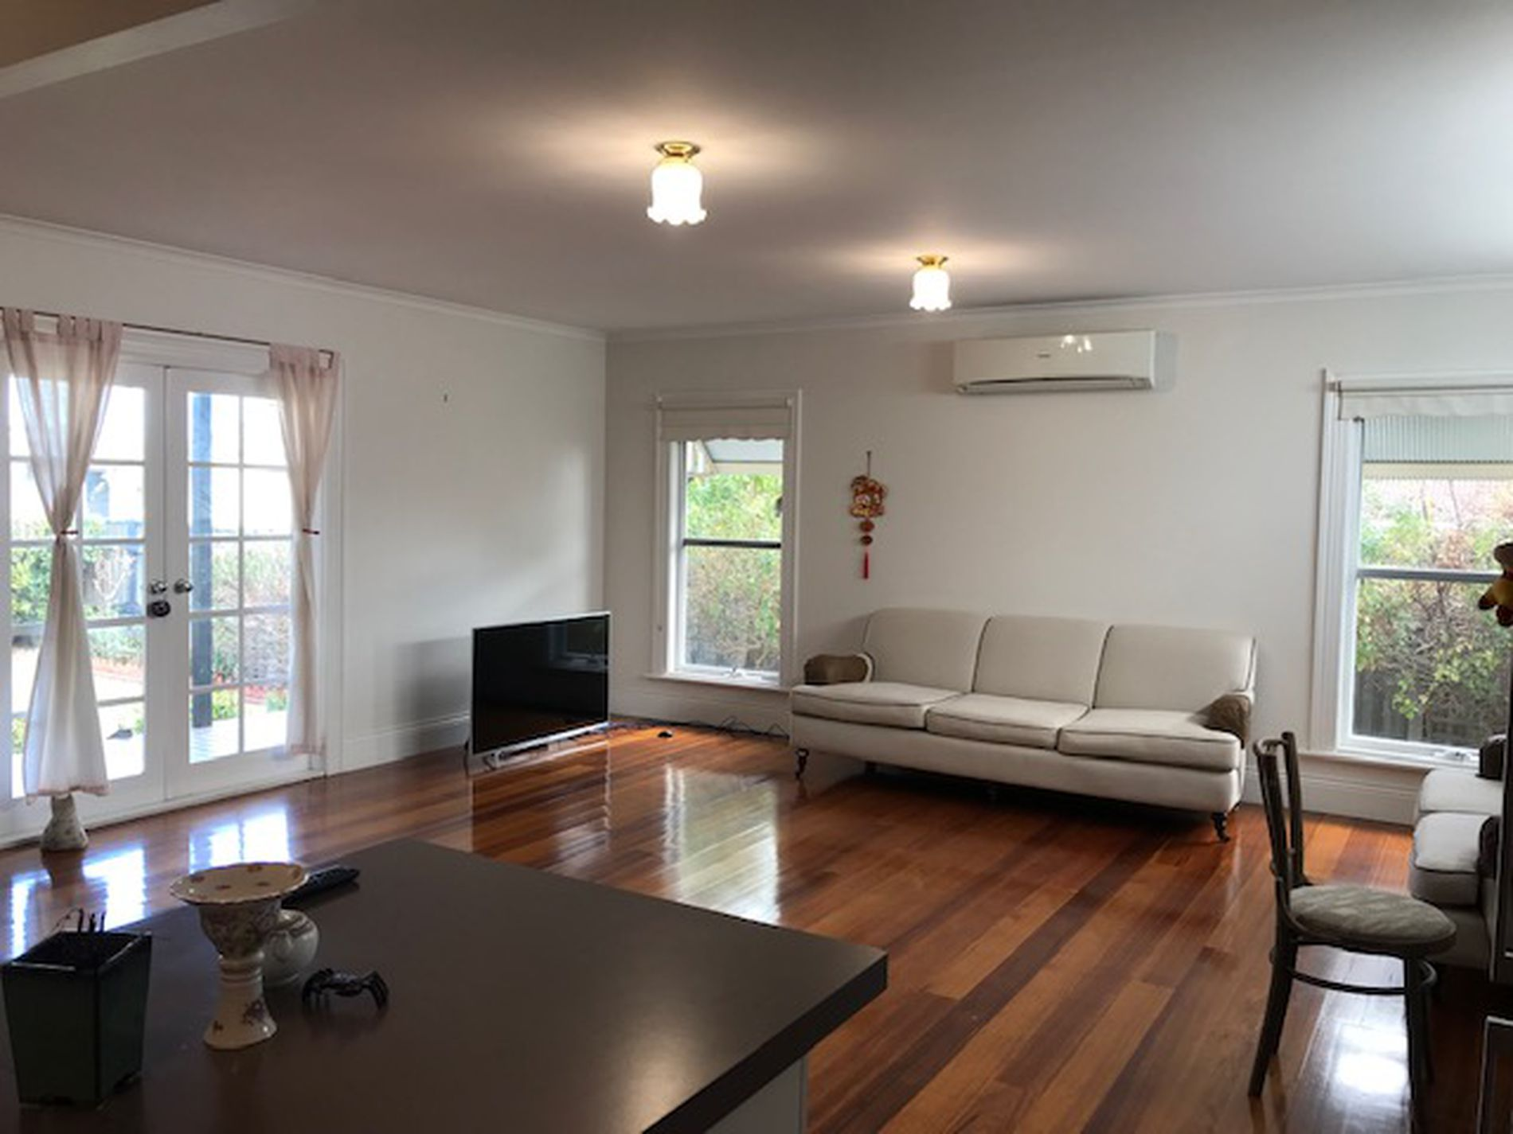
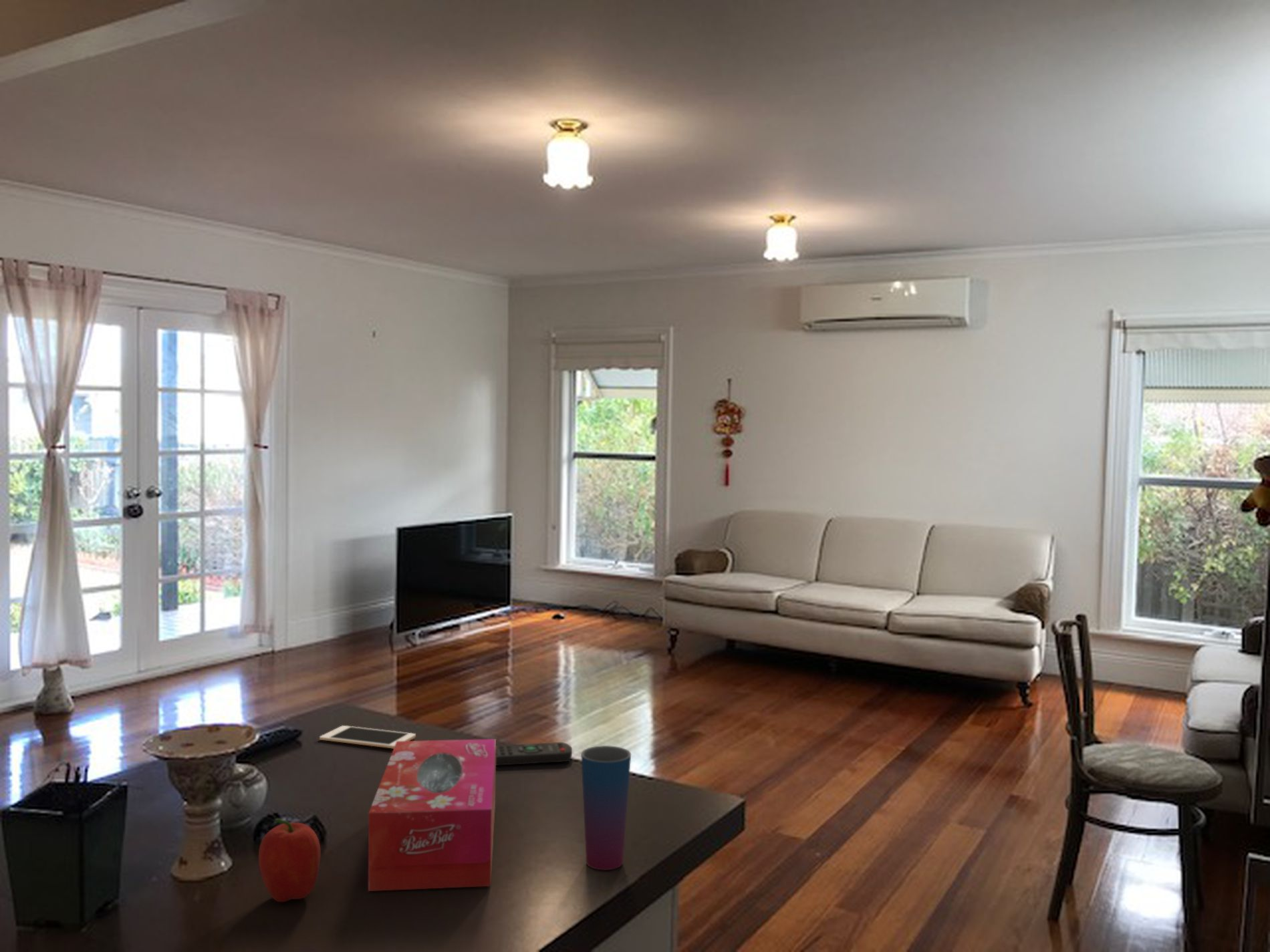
+ fruit [258,818,321,903]
+ remote control [496,742,573,766]
+ tissue box [368,738,497,892]
+ cup [580,745,632,870]
+ cell phone [319,725,416,750]
